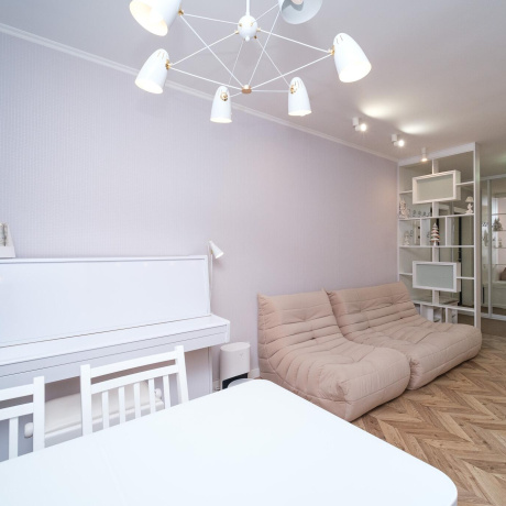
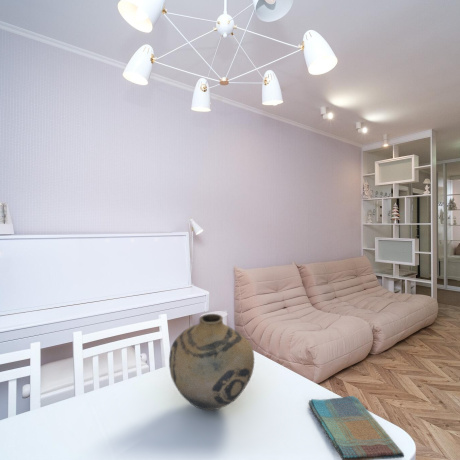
+ dish towel [308,395,405,460]
+ vase [168,313,255,411]
